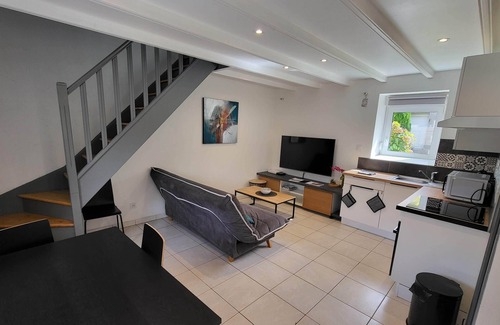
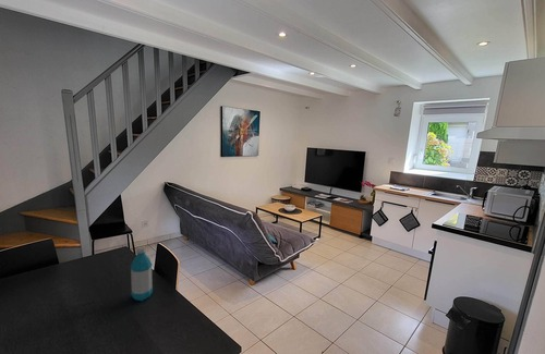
+ water bottle [130,245,154,302]
